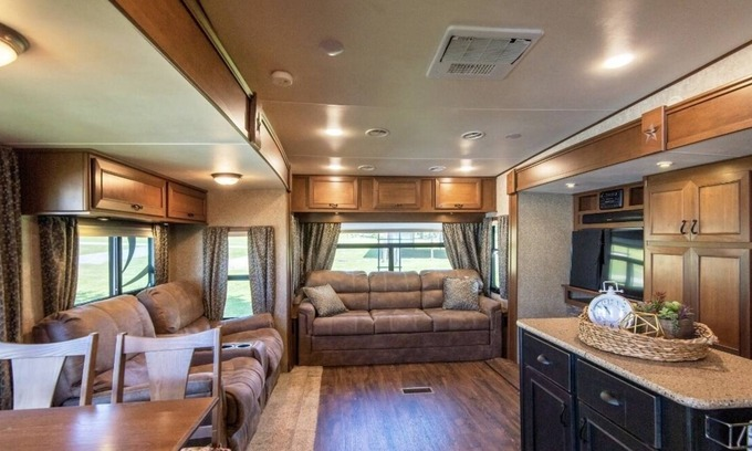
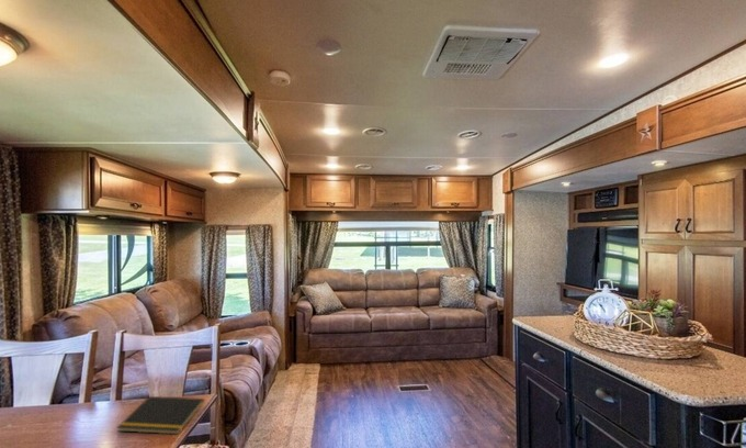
+ notepad [115,395,205,435]
